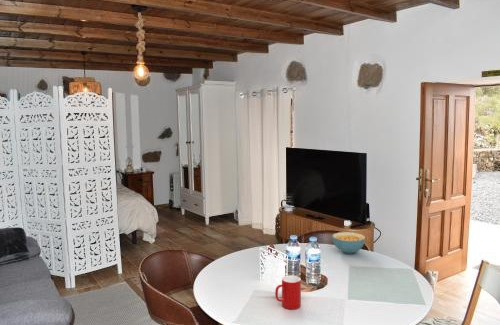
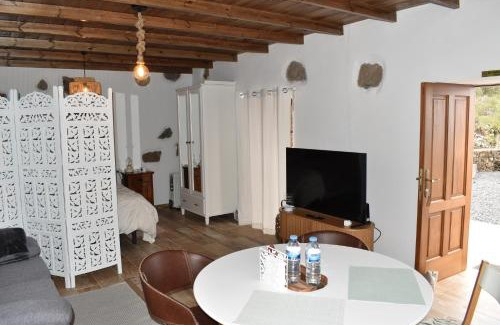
- cup [274,275,302,310]
- cereal bowl [331,231,366,255]
